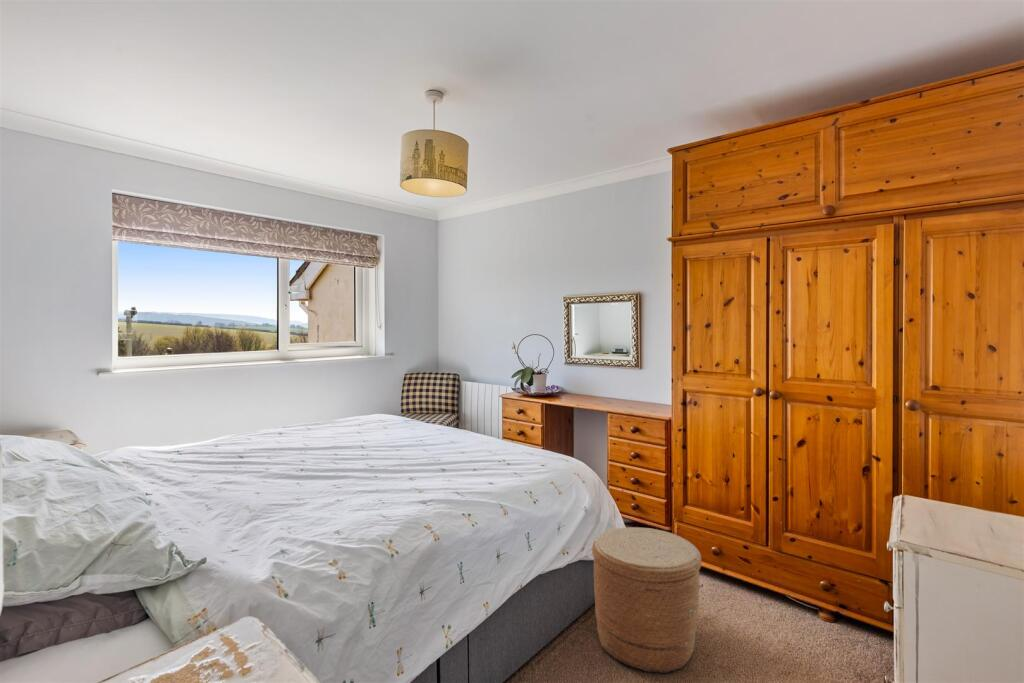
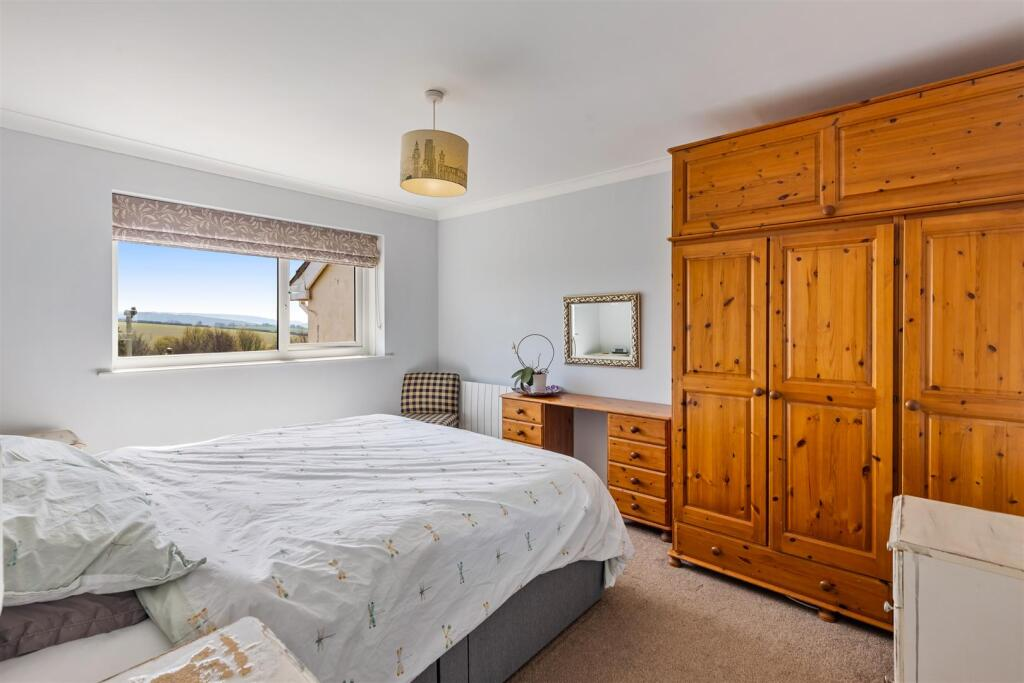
- woven basket [591,526,703,674]
